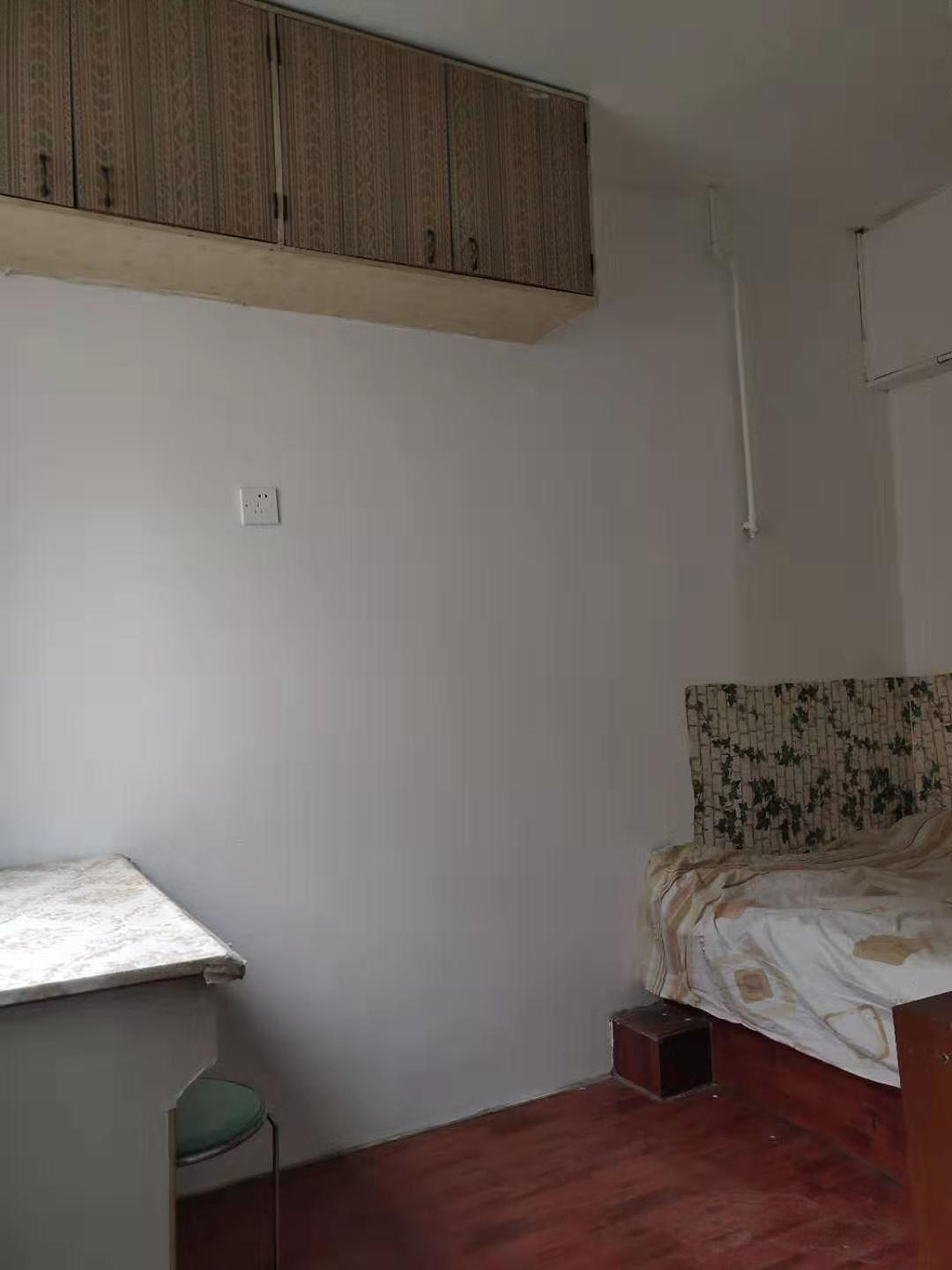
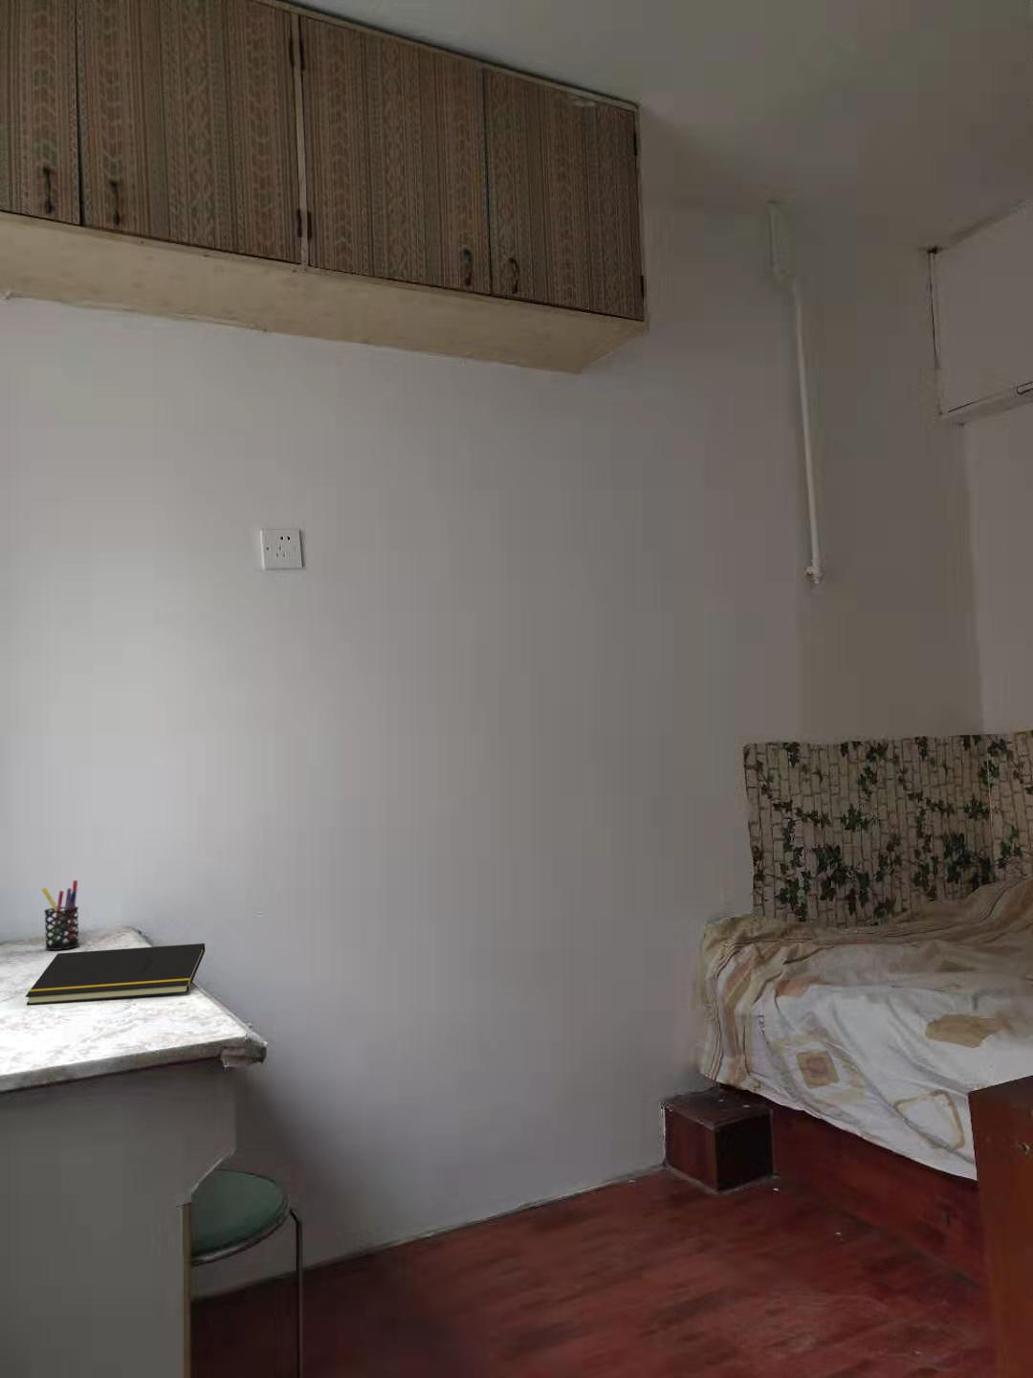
+ pen holder [41,880,80,952]
+ notepad [25,943,206,1006]
